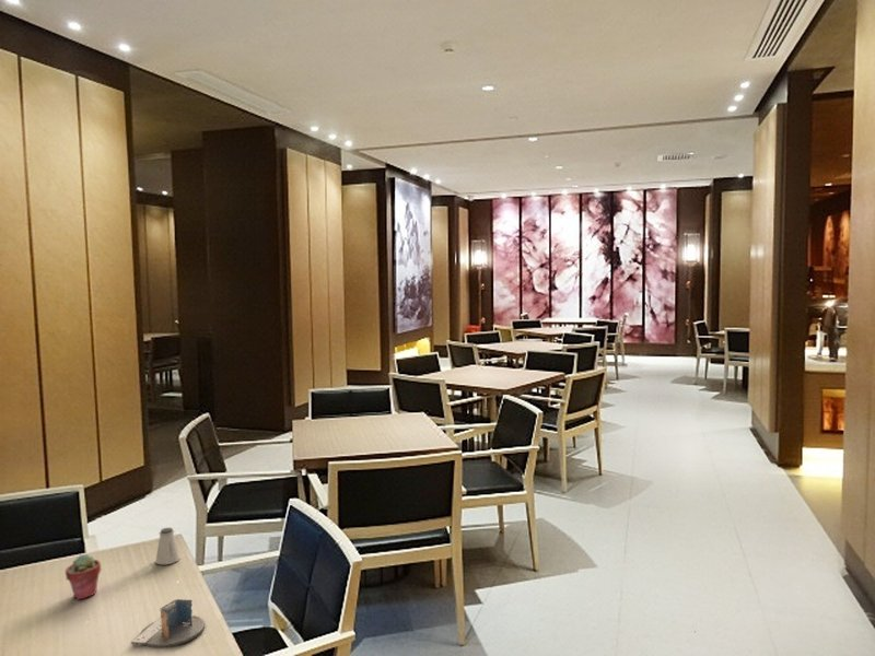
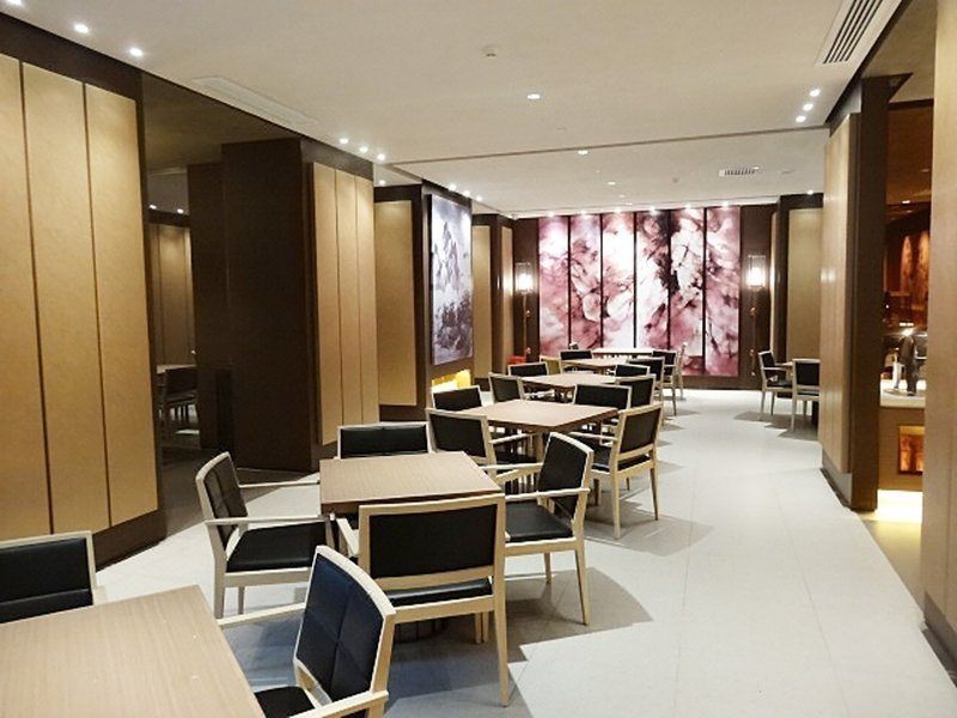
- saltshaker [154,527,182,565]
- napkin holder [130,598,206,649]
- potted succulent [65,553,102,600]
